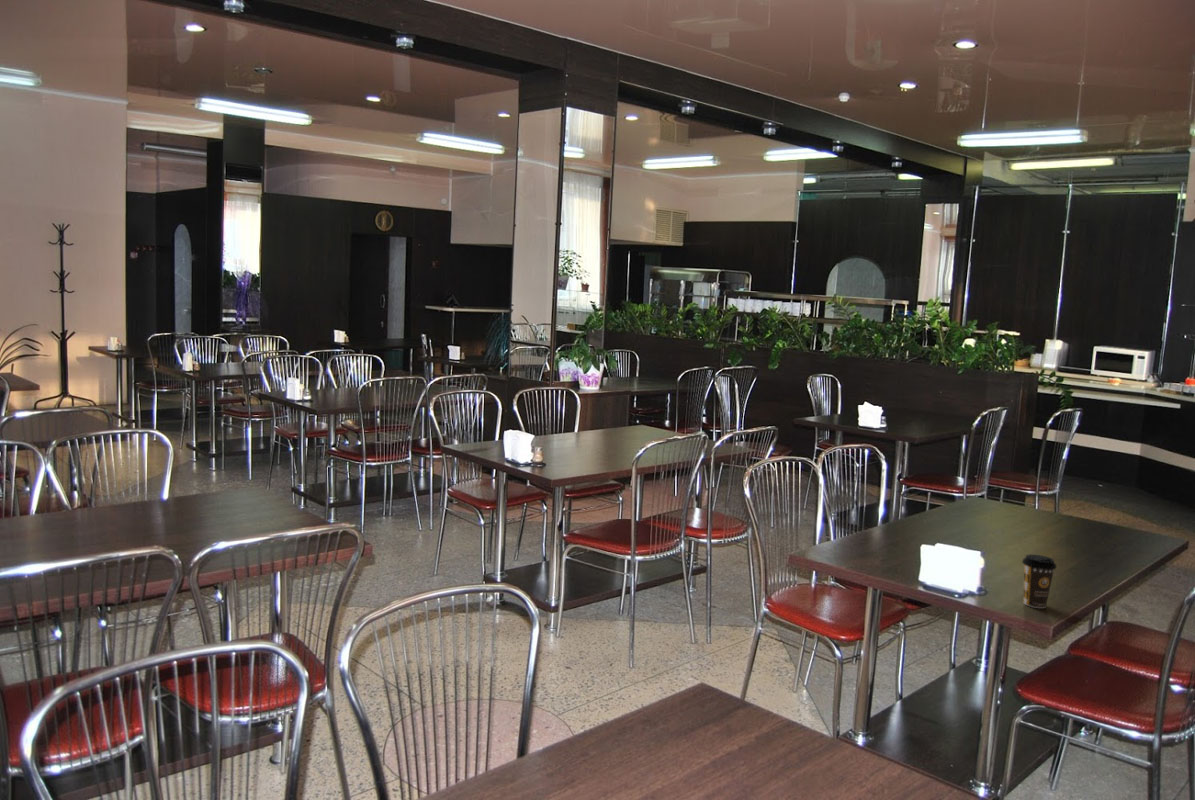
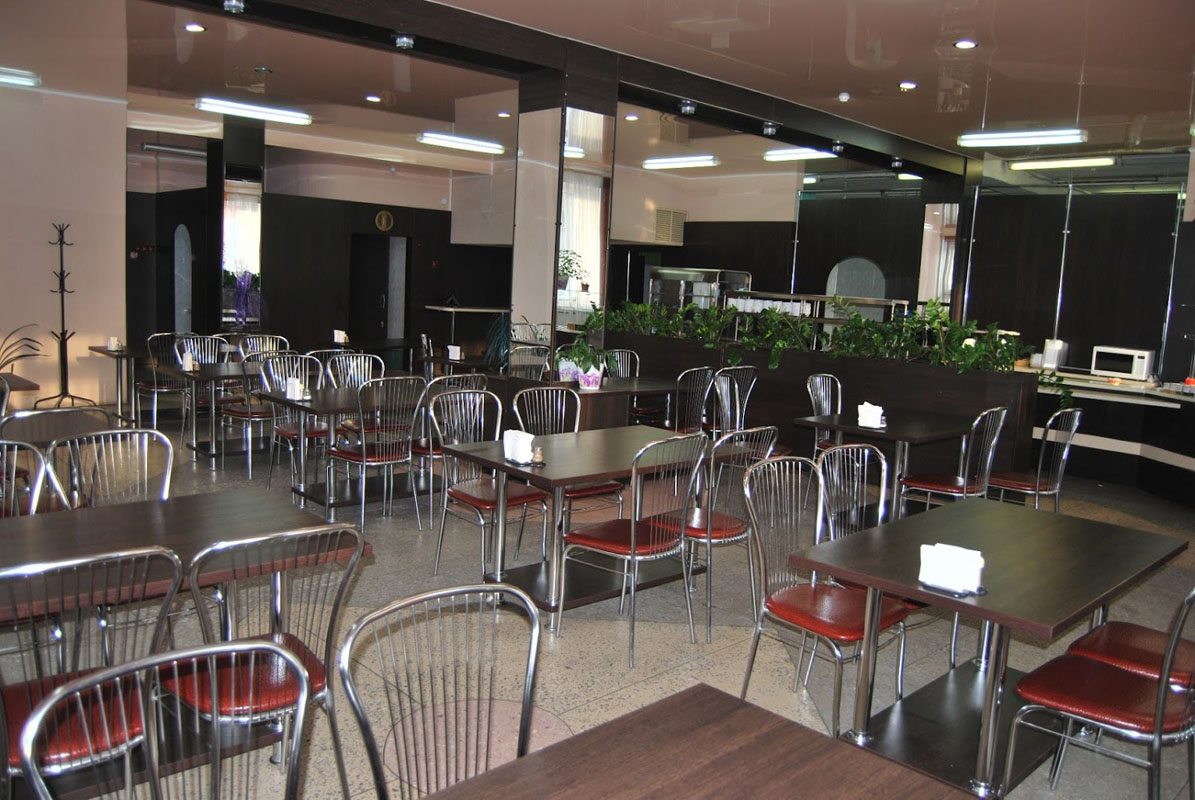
- coffee cup [1021,554,1057,609]
